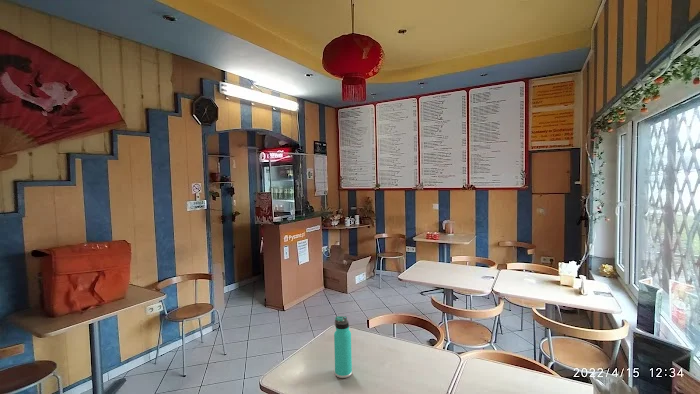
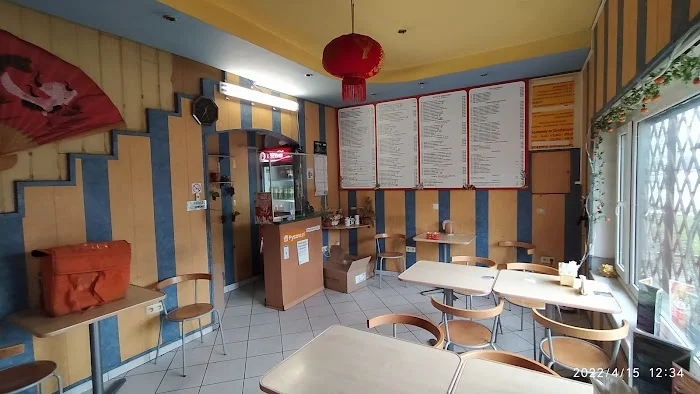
- thermos bottle [333,315,353,379]
